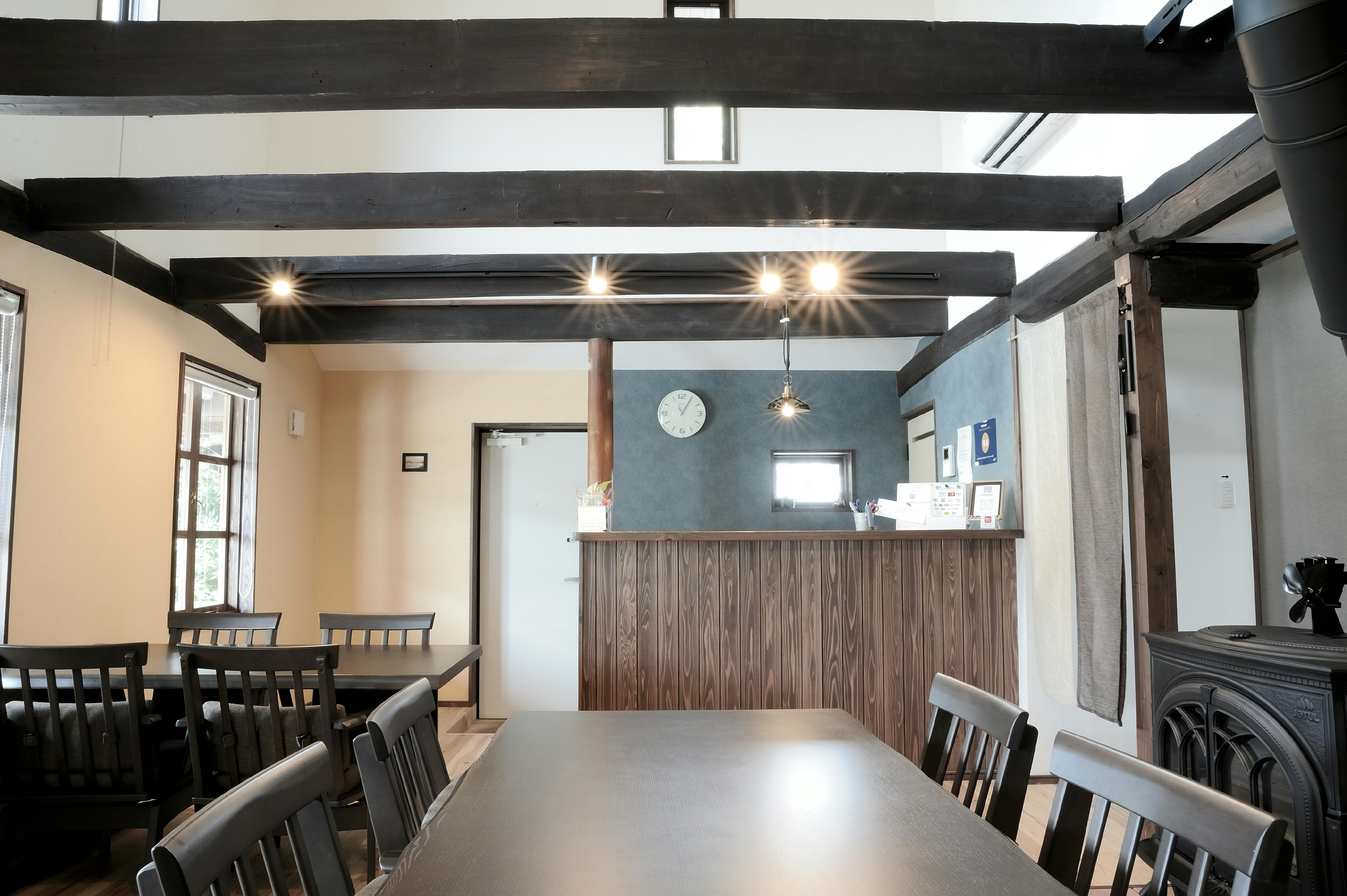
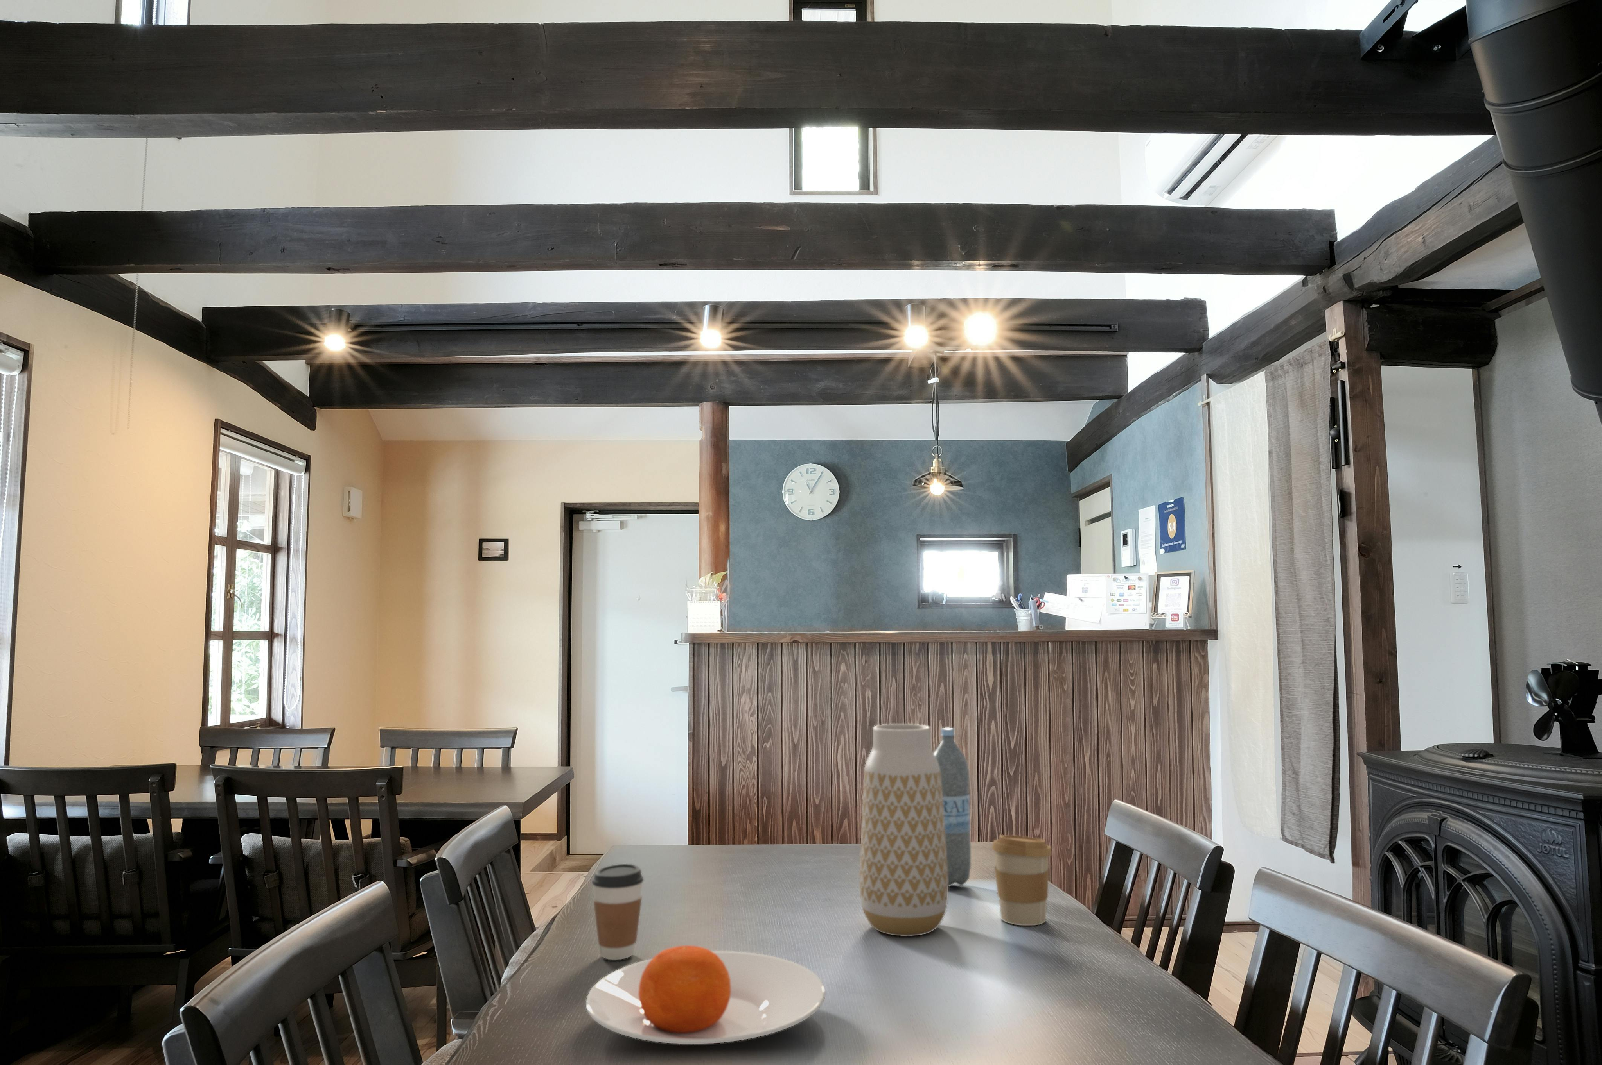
+ coffee cup [591,863,645,960]
+ water bottle [934,727,972,887]
+ vase [859,724,949,937]
+ plate [585,945,827,1045]
+ coffee cup [992,834,1053,926]
